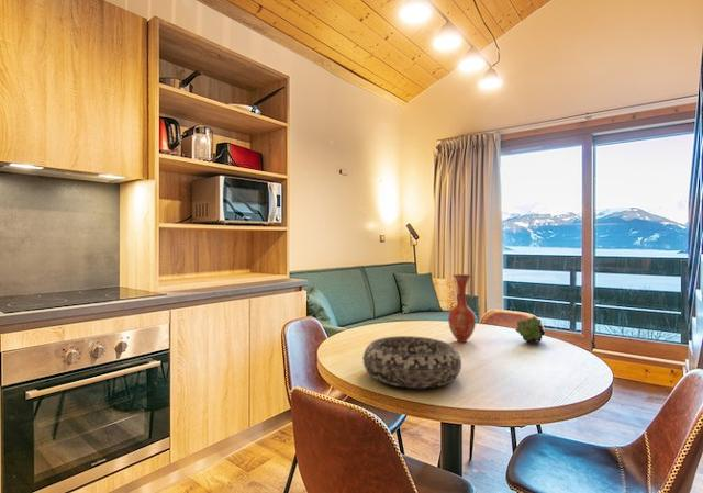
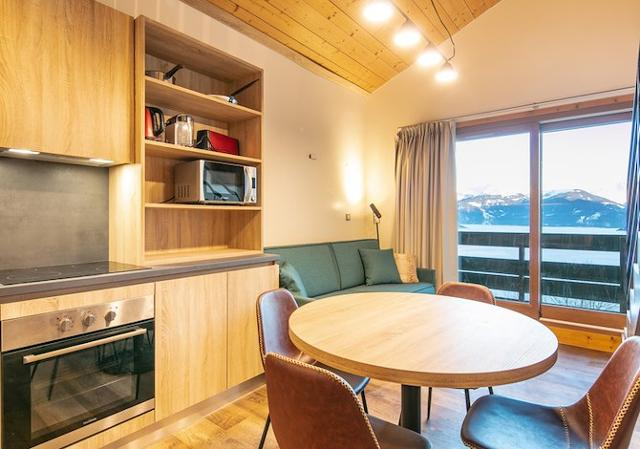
- vase [447,273,477,344]
- decorative bowl [362,335,462,389]
- fruit [514,316,546,345]
